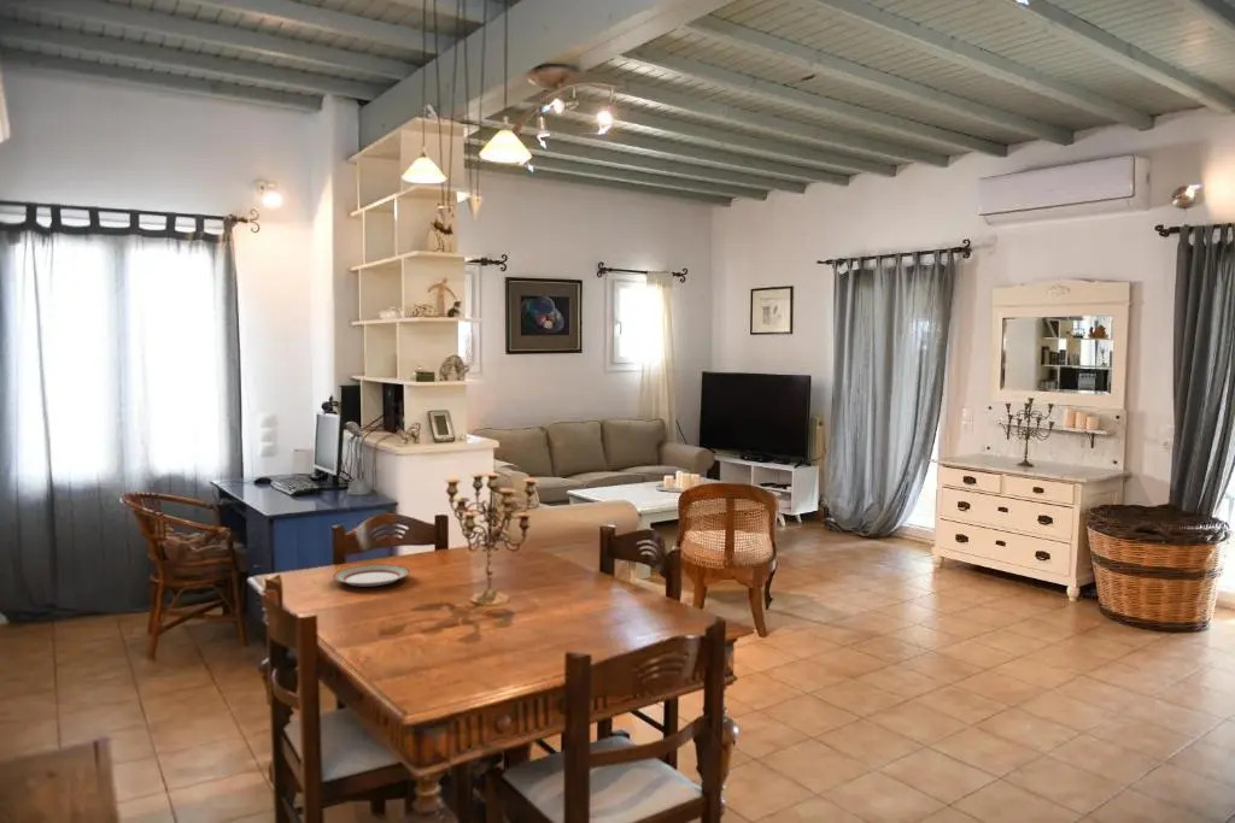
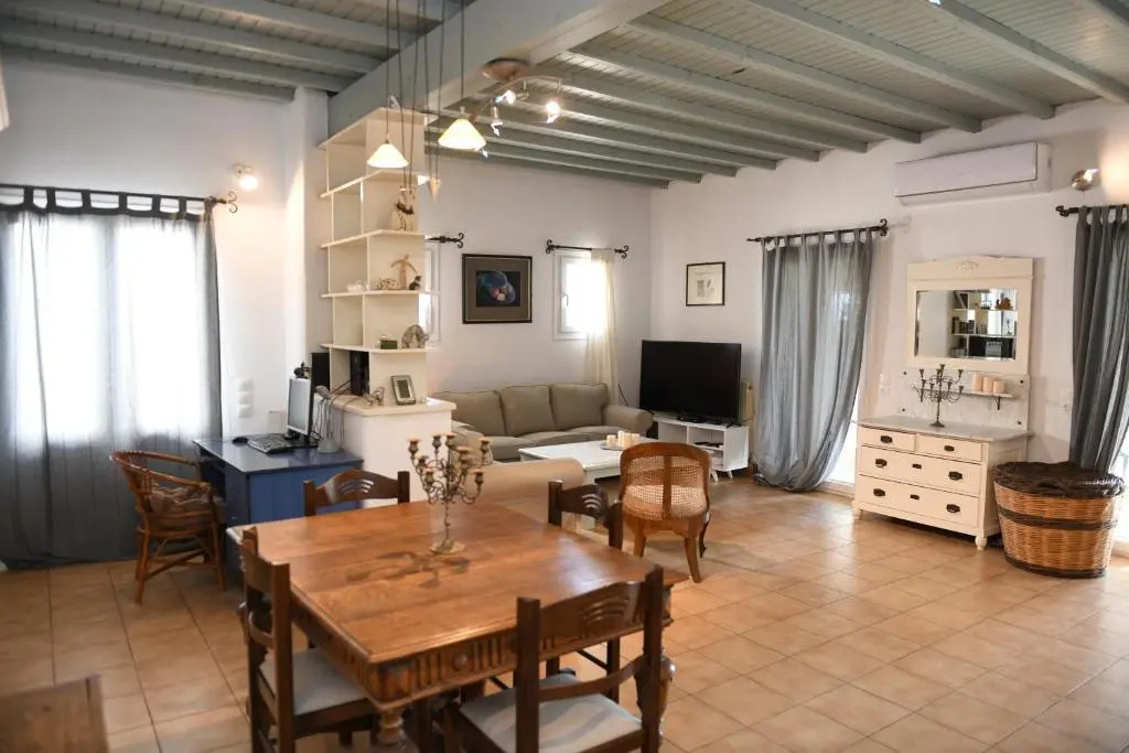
- plate [332,563,411,588]
